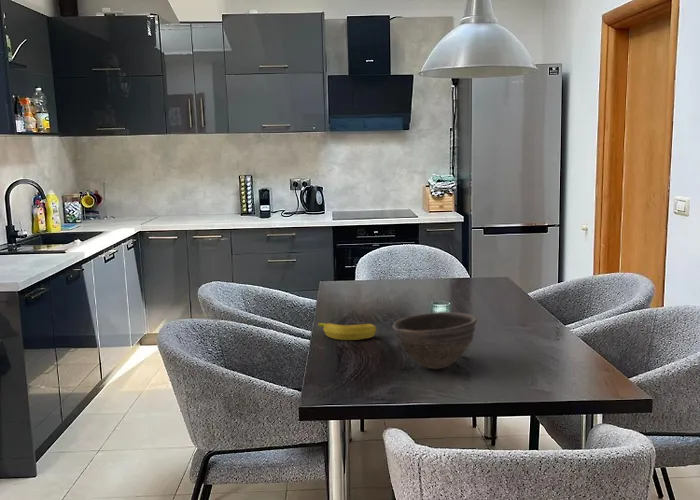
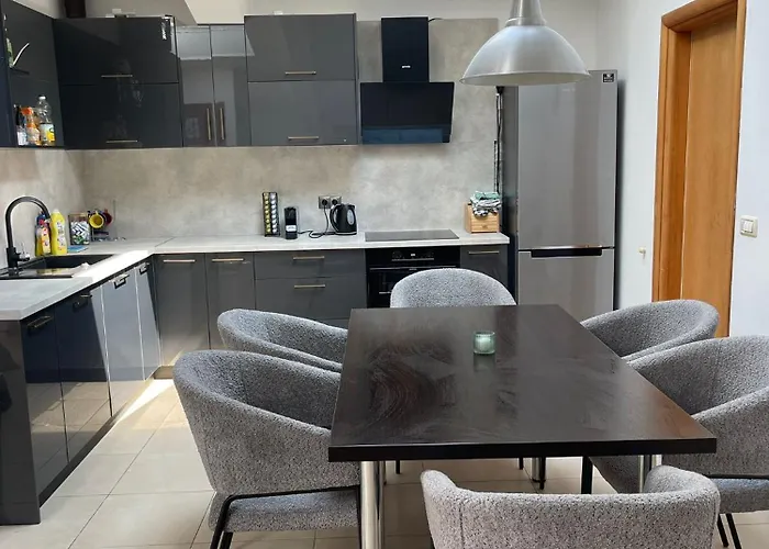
- bowl [391,311,478,370]
- banana [317,322,378,341]
